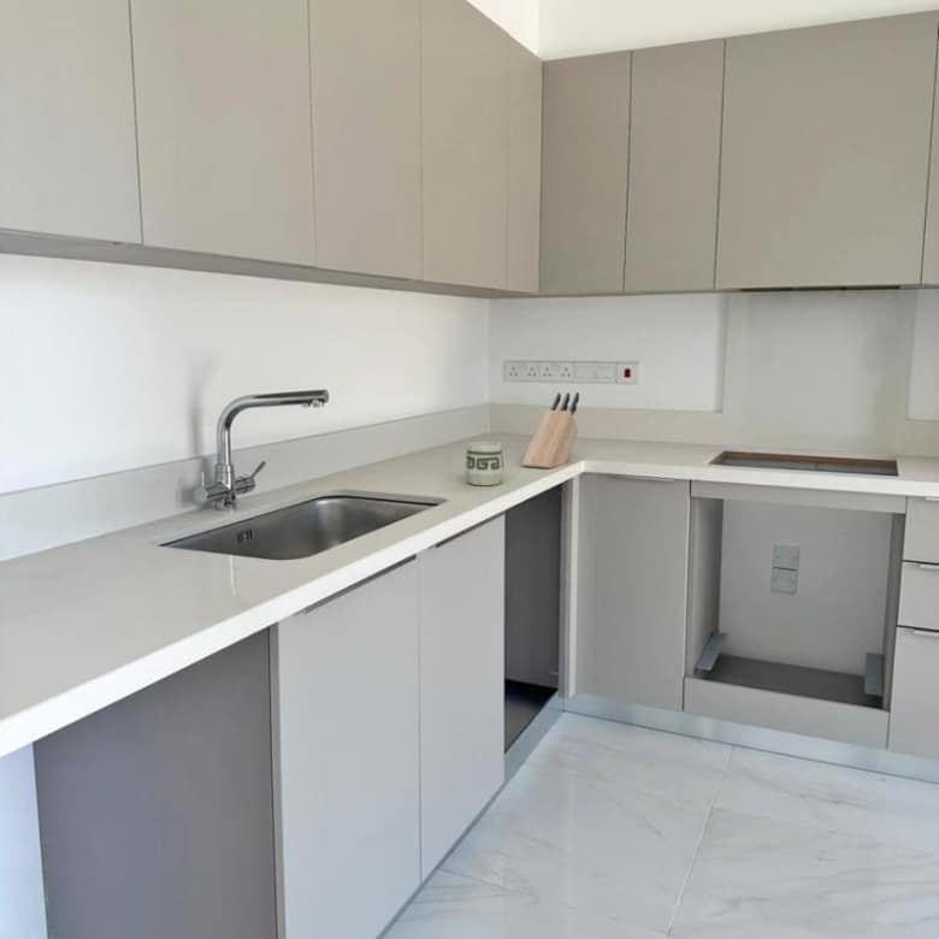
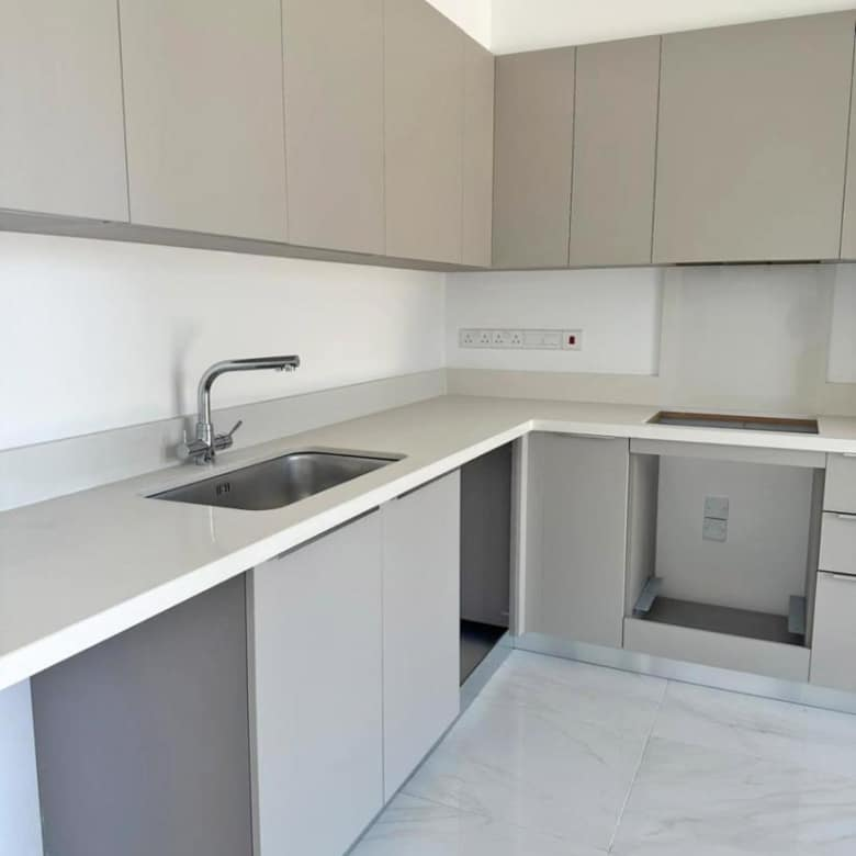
- cup [463,441,506,486]
- knife block [520,391,580,470]
